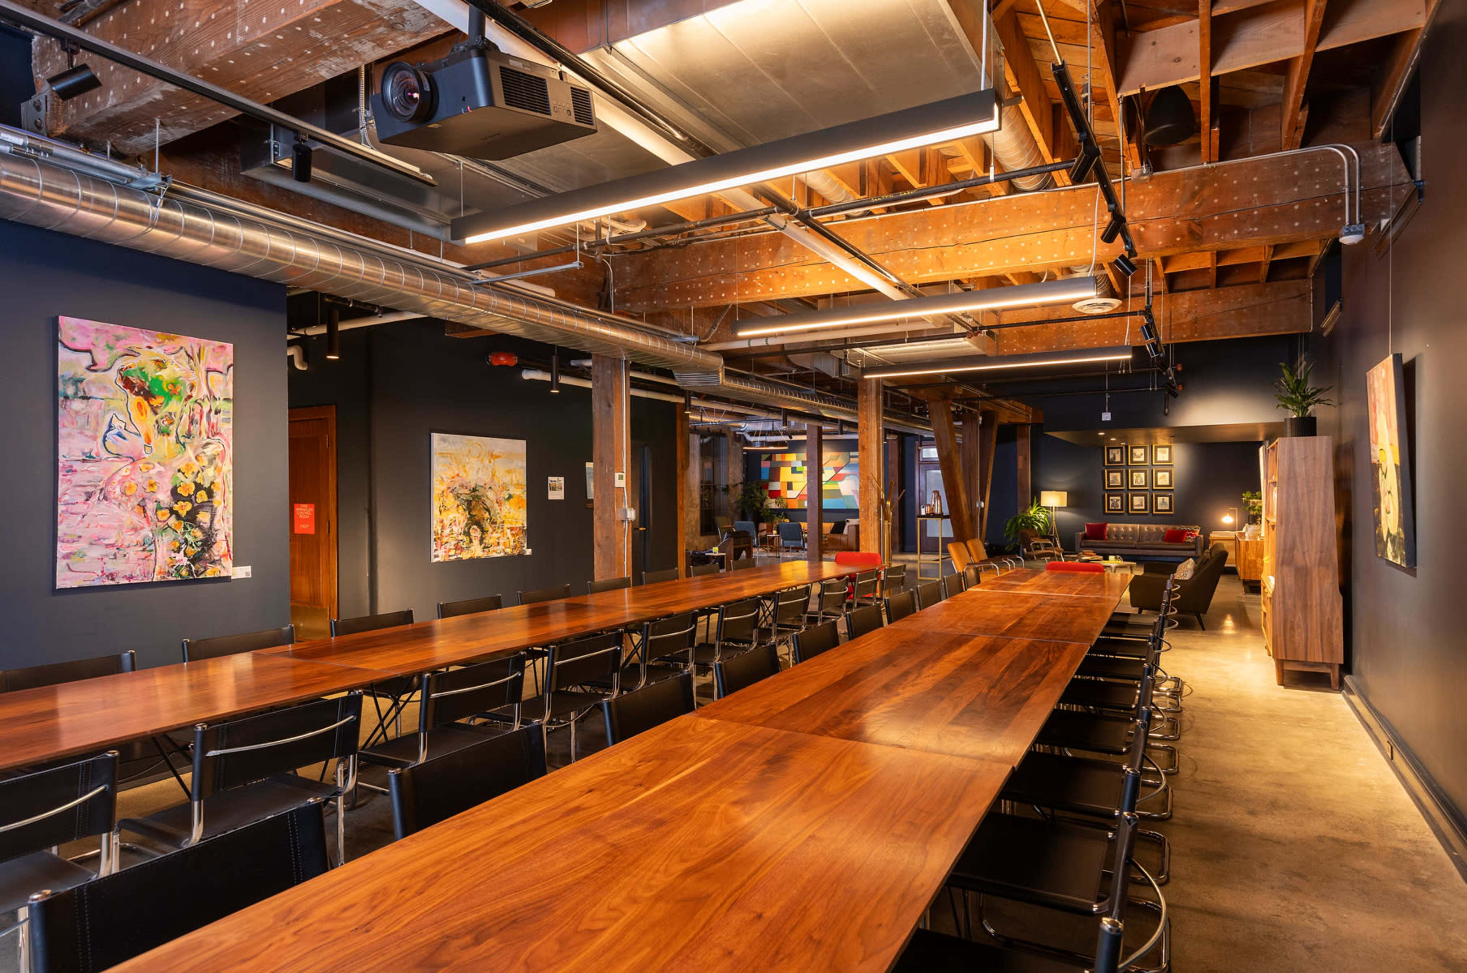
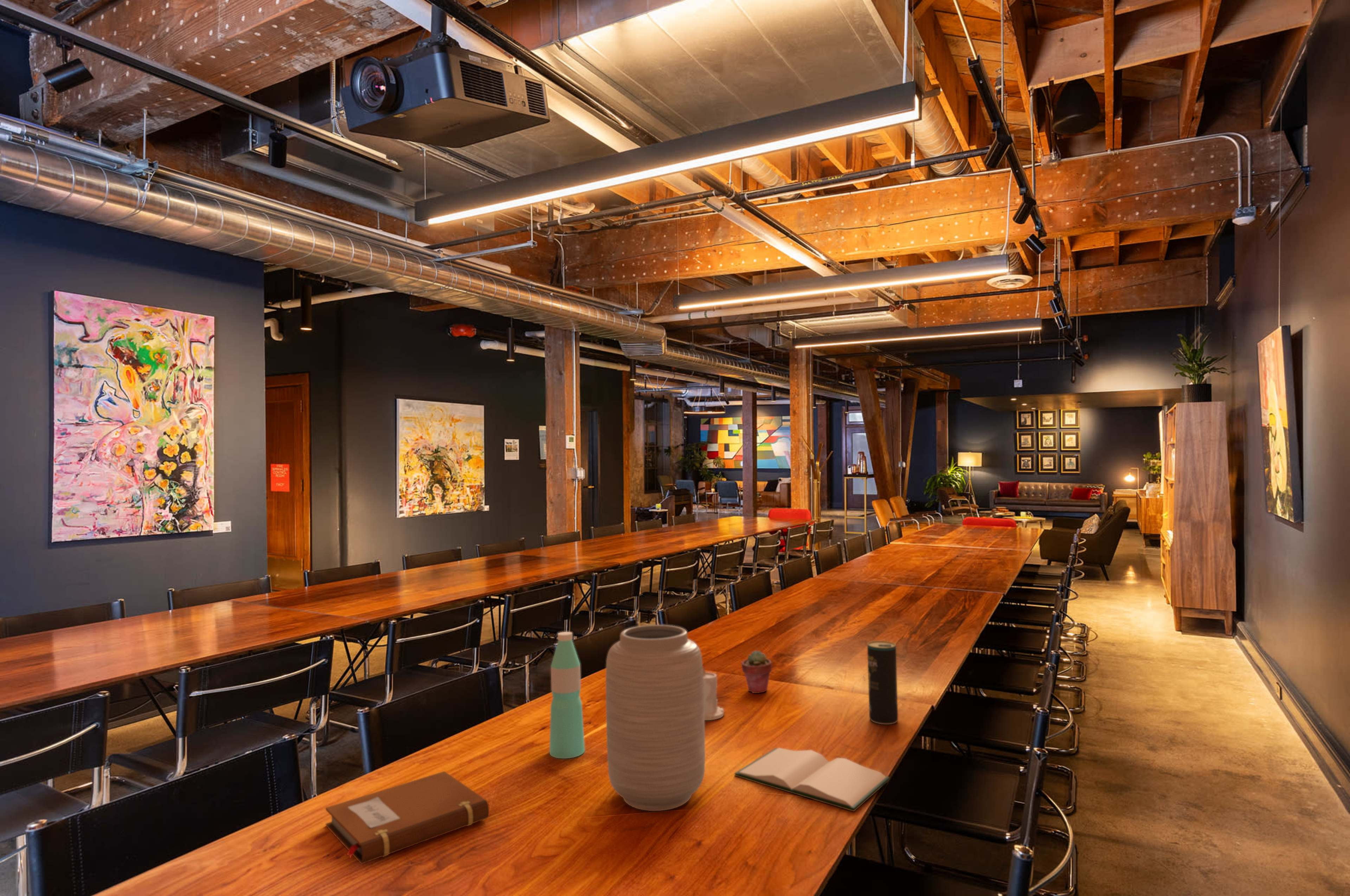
+ water bottle [549,631,585,759]
+ hardback book [734,747,890,812]
+ candle [703,668,725,721]
+ vase [605,624,706,811]
+ beverage can [867,640,898,725]
+ notebook [325,771,490,864]
+ potted succulent [741,650,772,694]
